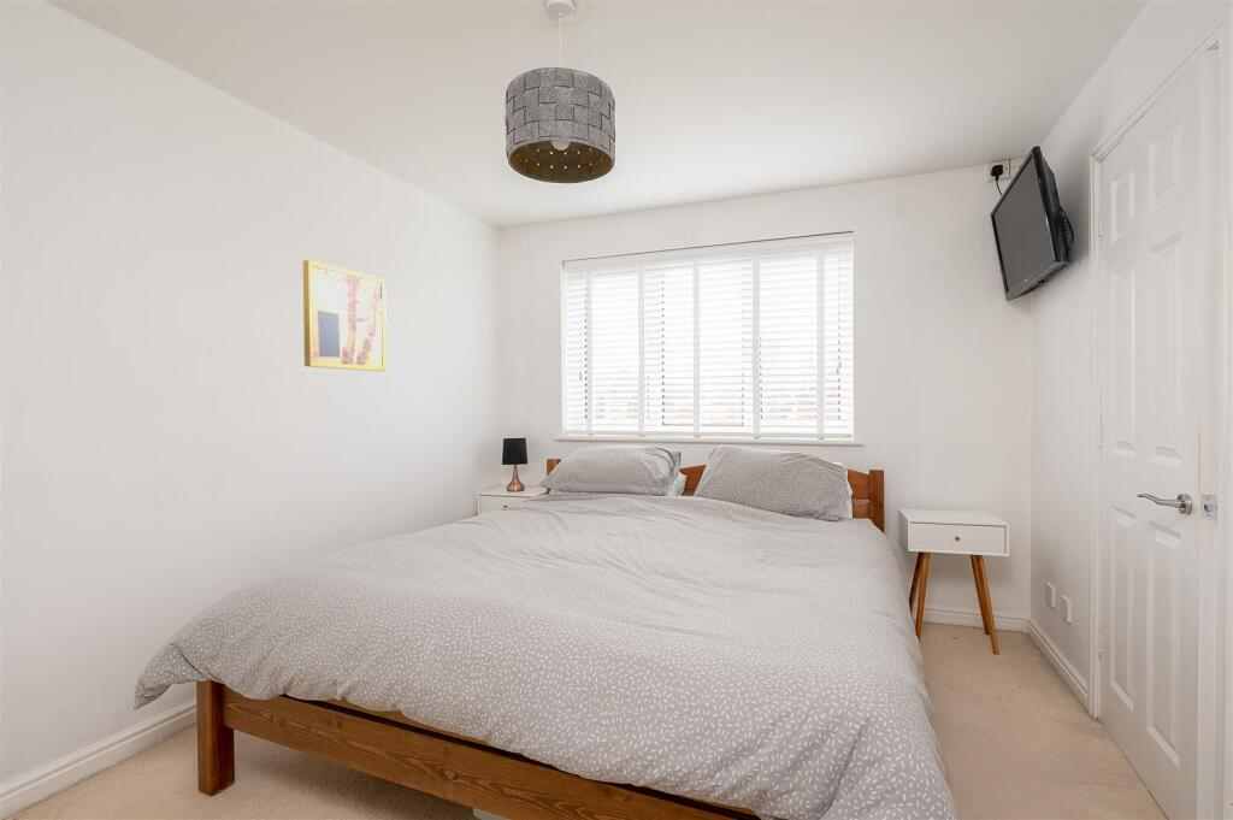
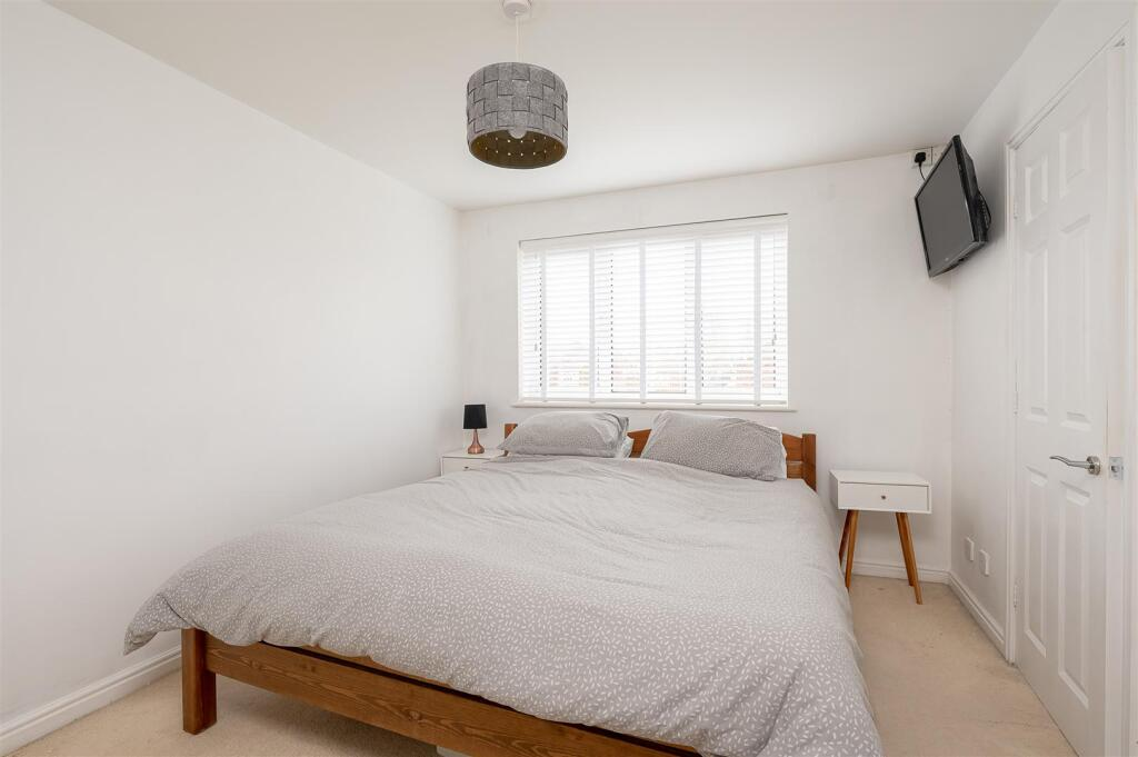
- wall art [302,259,388,372]
